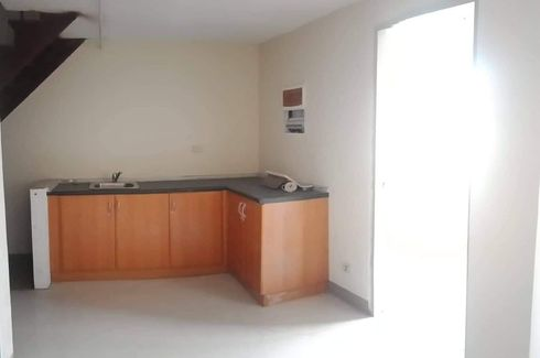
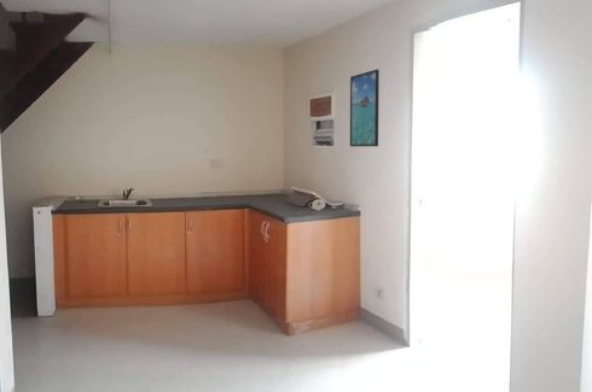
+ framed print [349,69,381,147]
